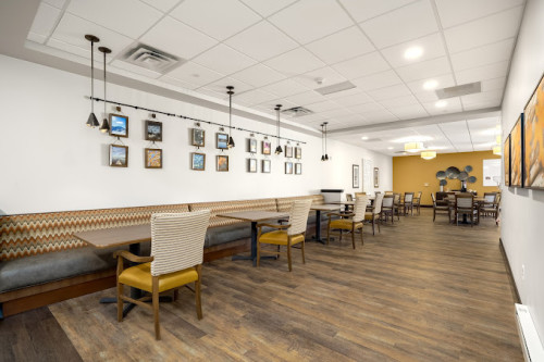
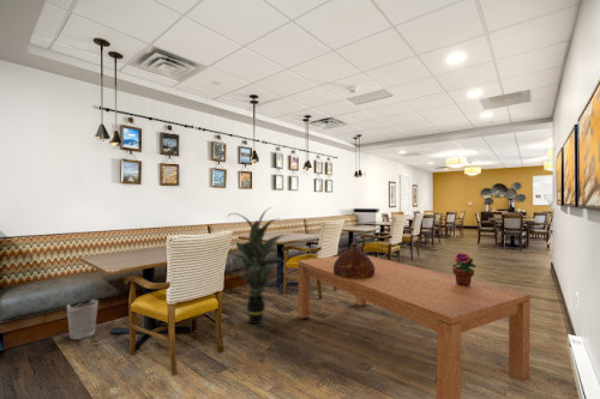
+ ceramic jug [334,241,374,278]
+ potted flower [451,252,478,286]
+ indoor plant [226,206,290,325]
+ wastebasket [66,298,100,340]
+ dining table [296,254,532,399]
